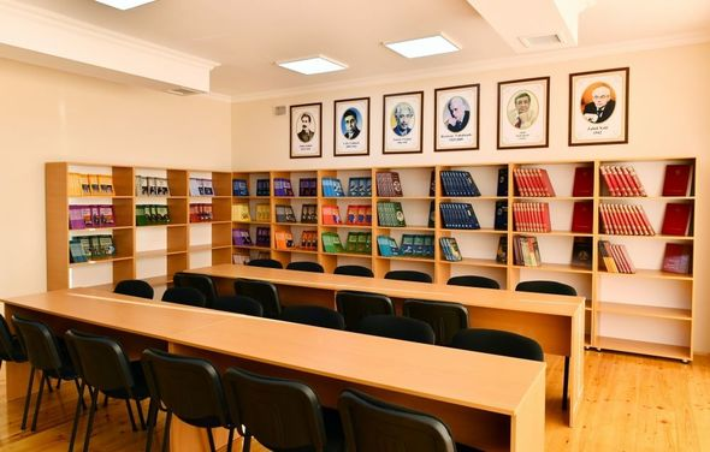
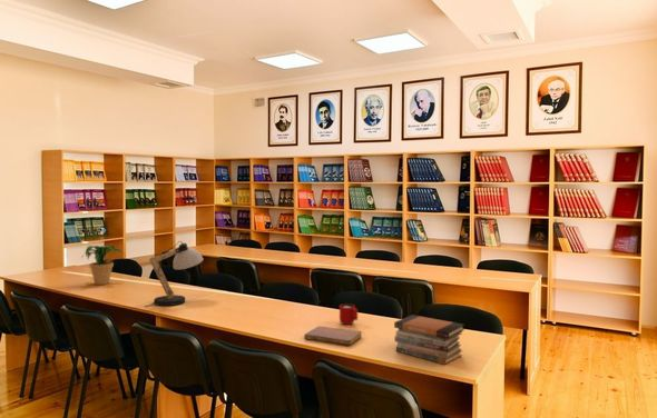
+ potted plant [80,245,125,286]
+ book stack [393,314,465,366]
+ notebook [303,325,363,347]
+ desk lamp [144,240,204,308]
+ mug [339,302,359,326]
